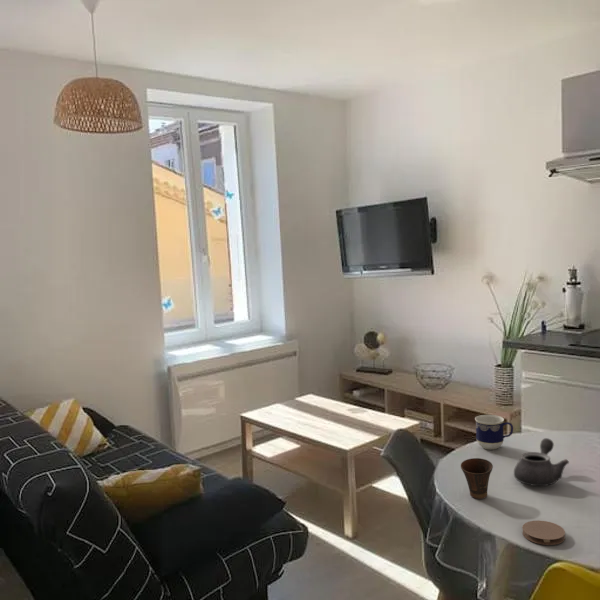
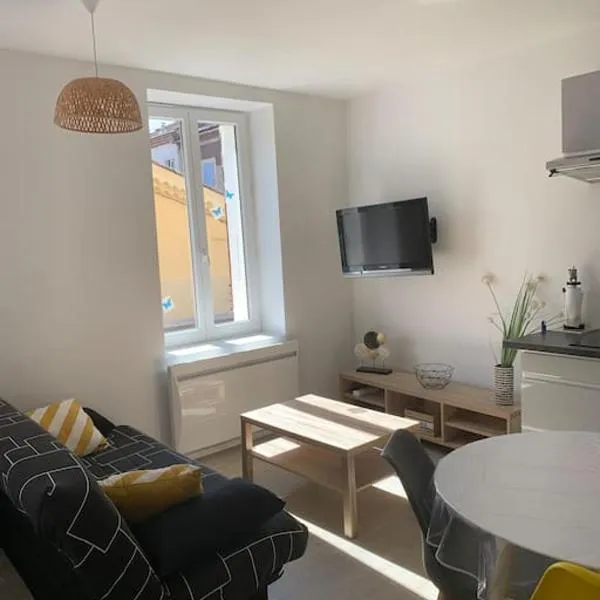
- cup [460,457,494,500]
- teapot [513,437,570,487]
- coaster [521,519,566,546]
- cup [474,414,514,451]
